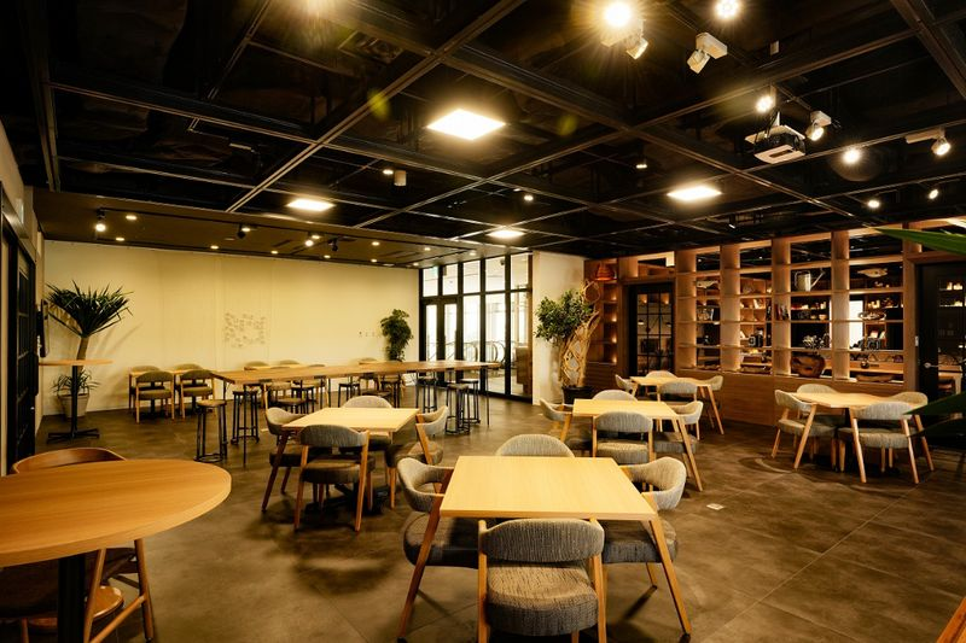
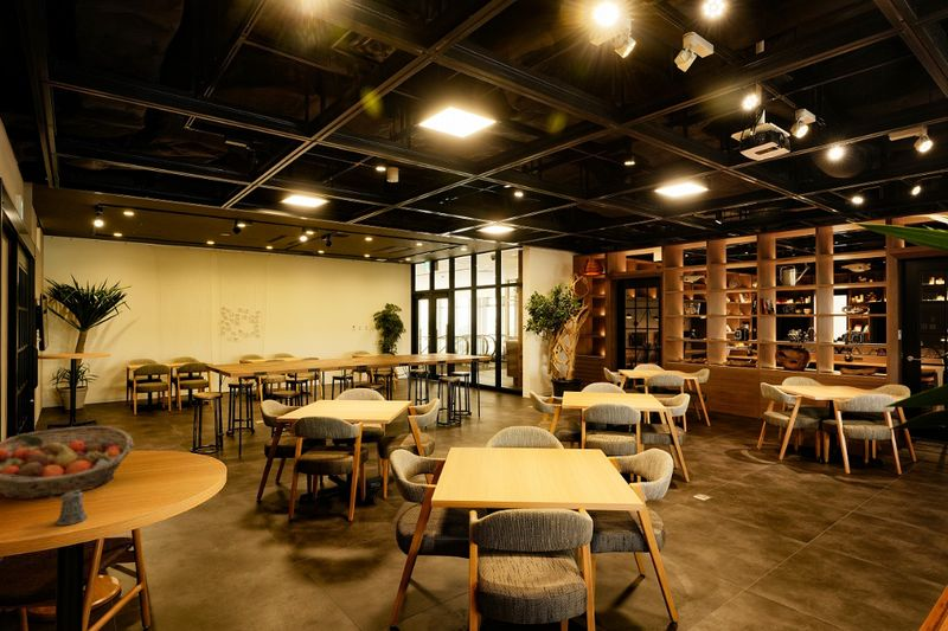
+ pepper shaker [46,490,89,527]
+ fruit basket [0,425,134,500]
